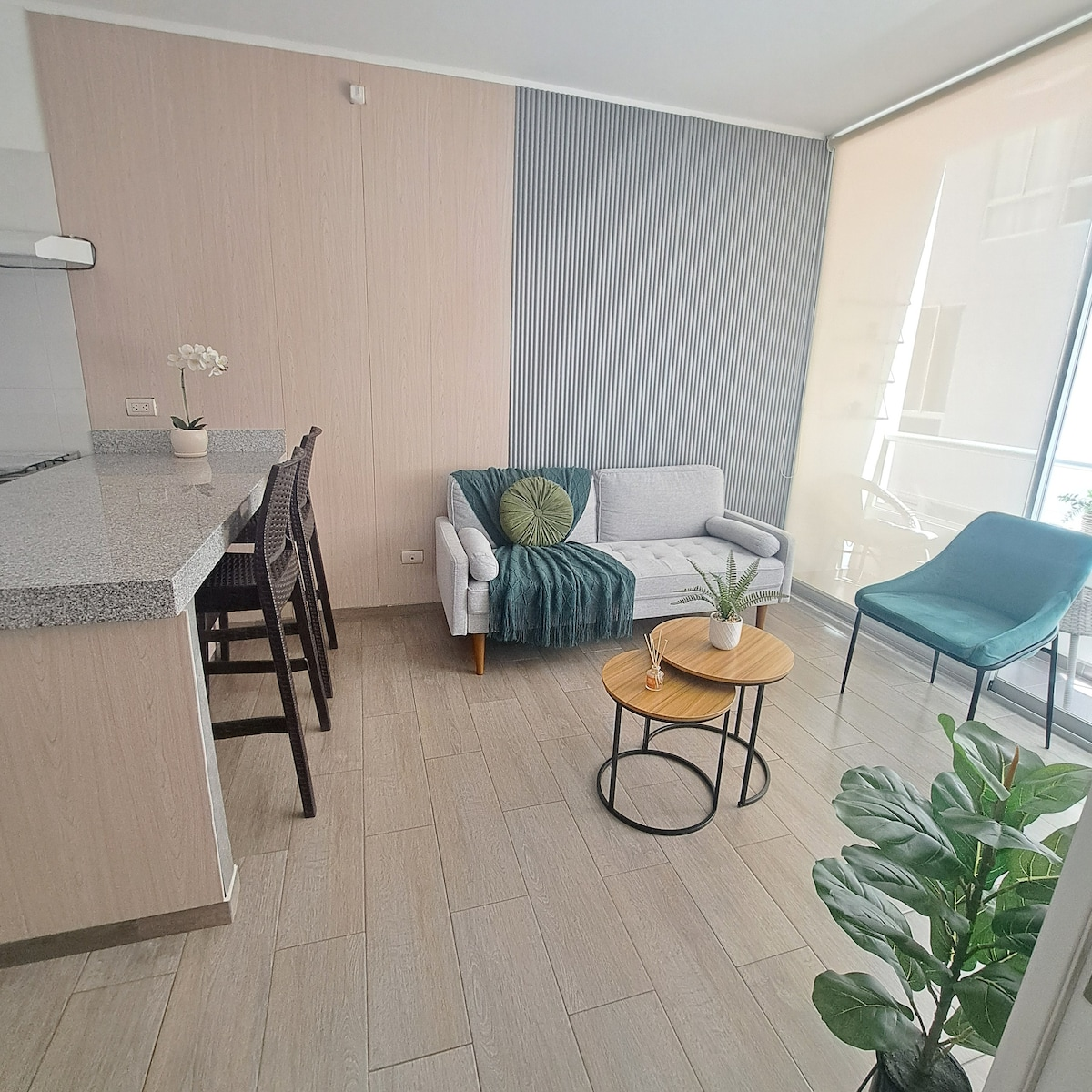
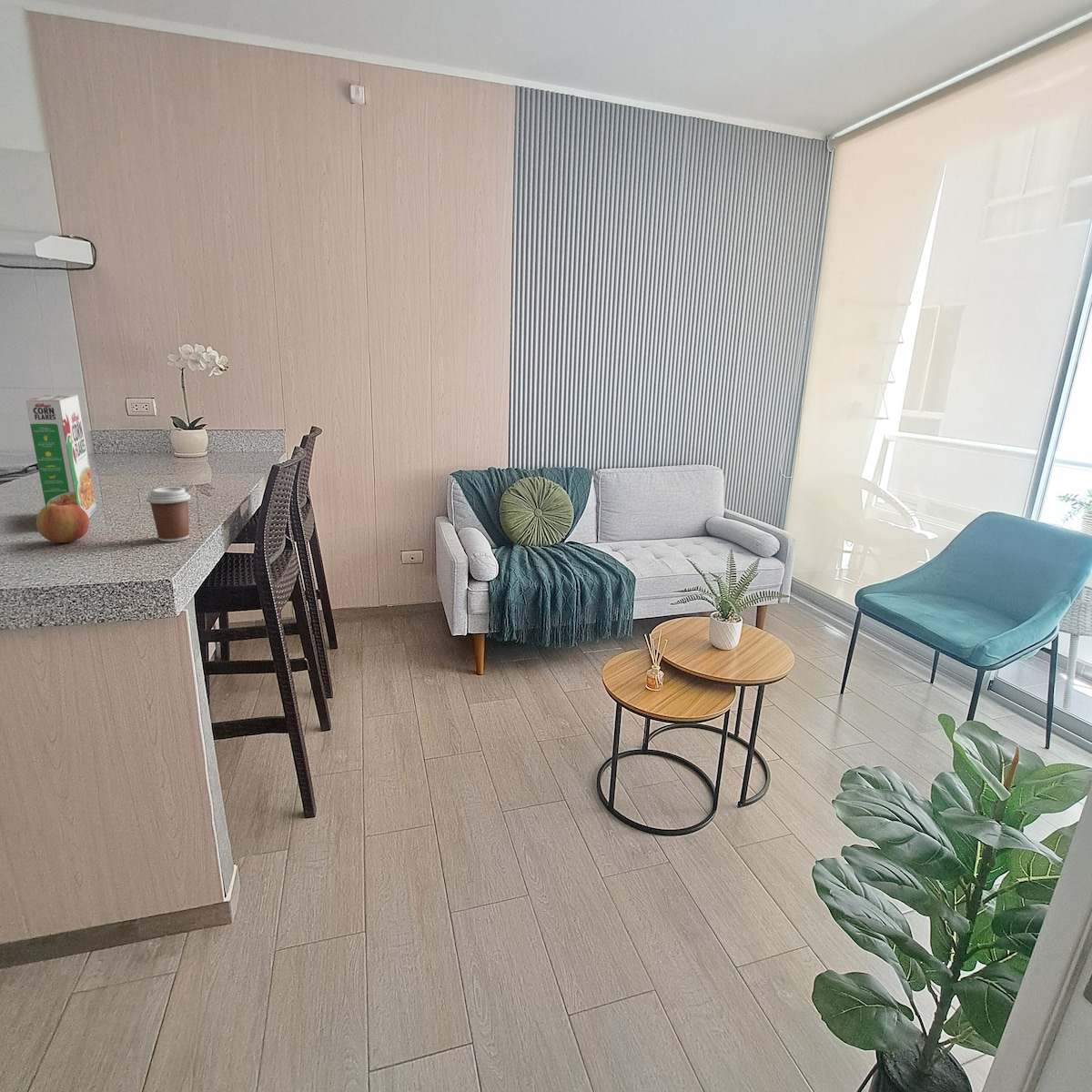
+ cereal box [25,393,97,519]
+ coffee cup [146,486,192,542]
+ apple [35,501,90,544]
